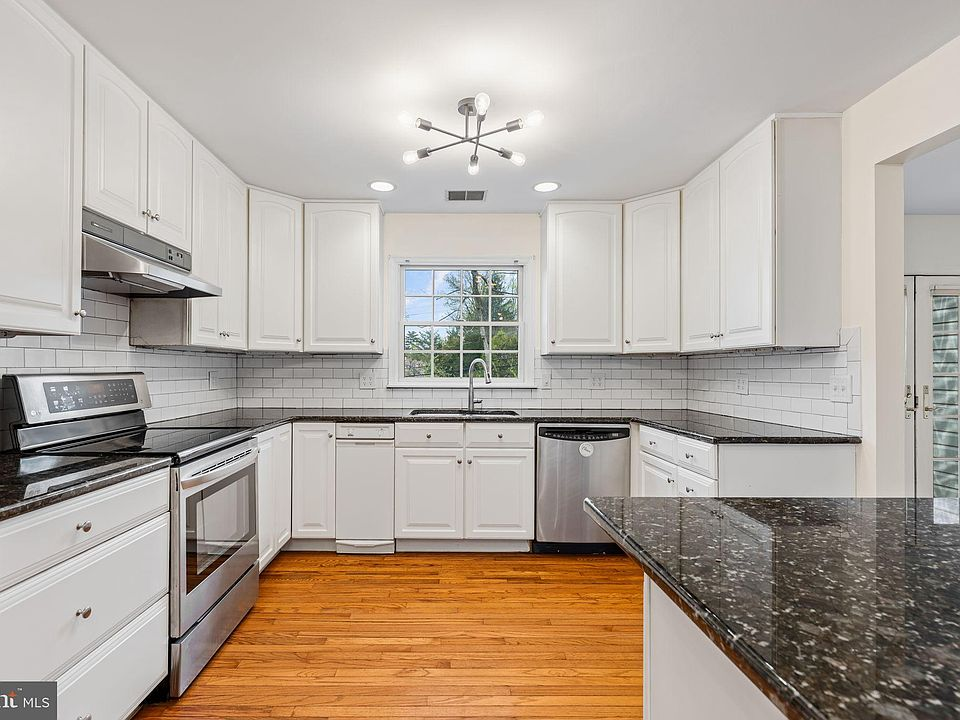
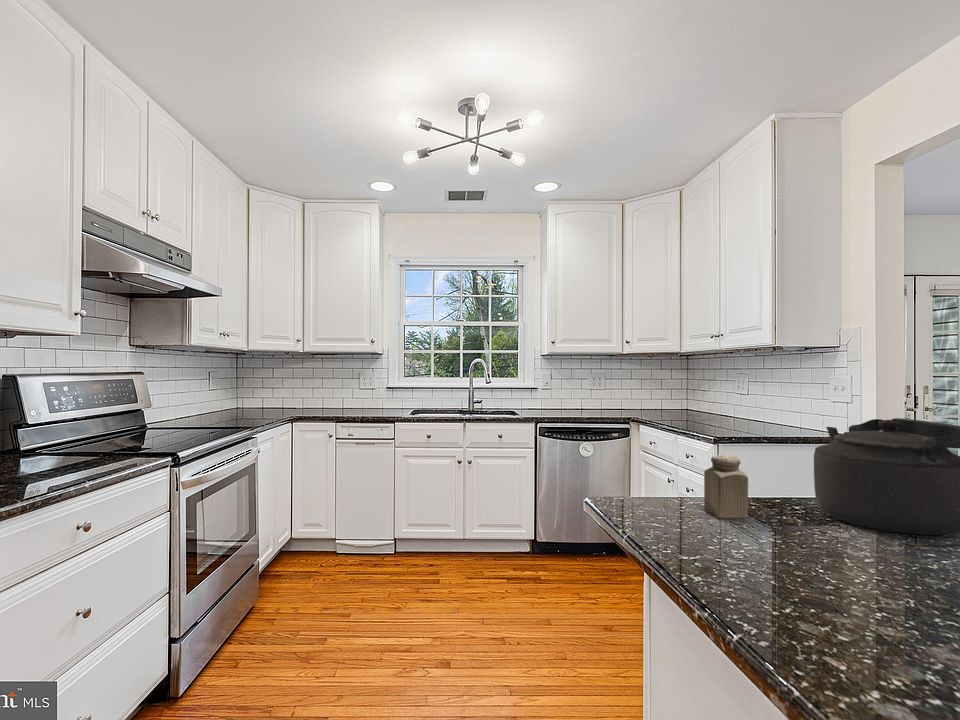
+ salt shaker [703,454,749,519]
+ kettle [813,417,960,536]
